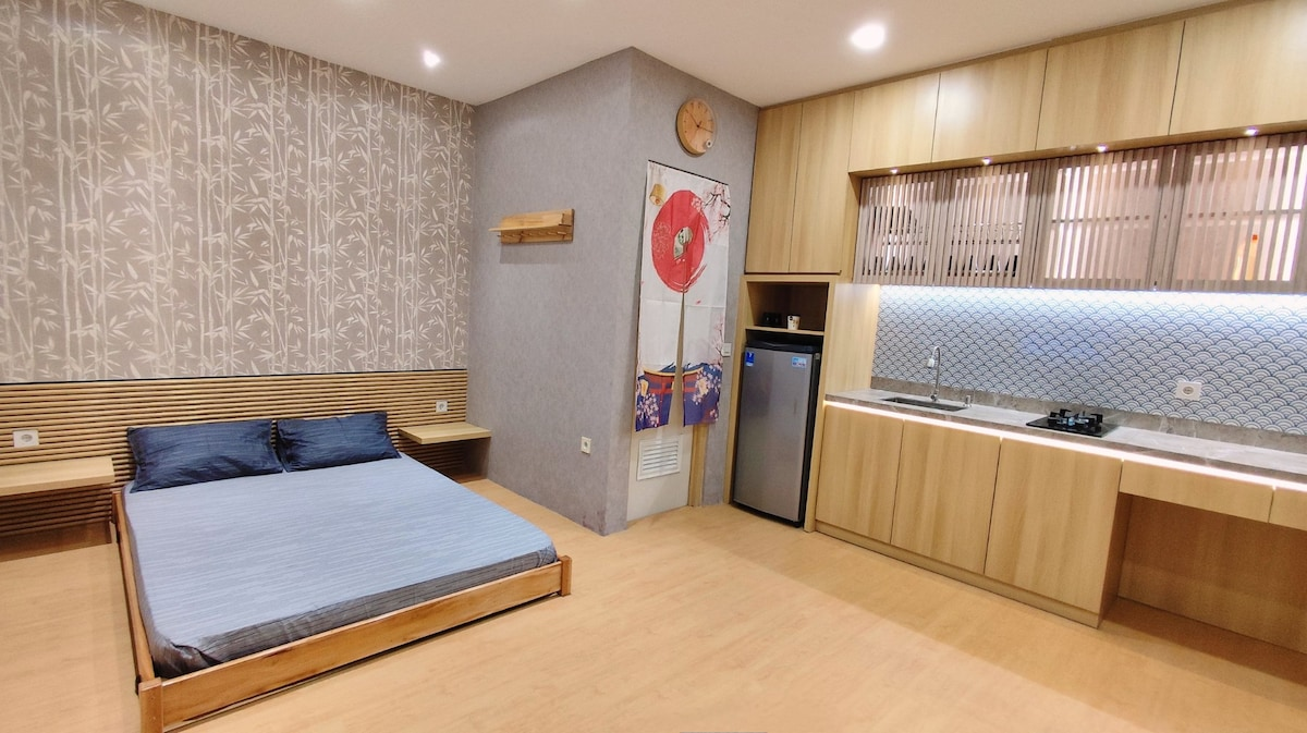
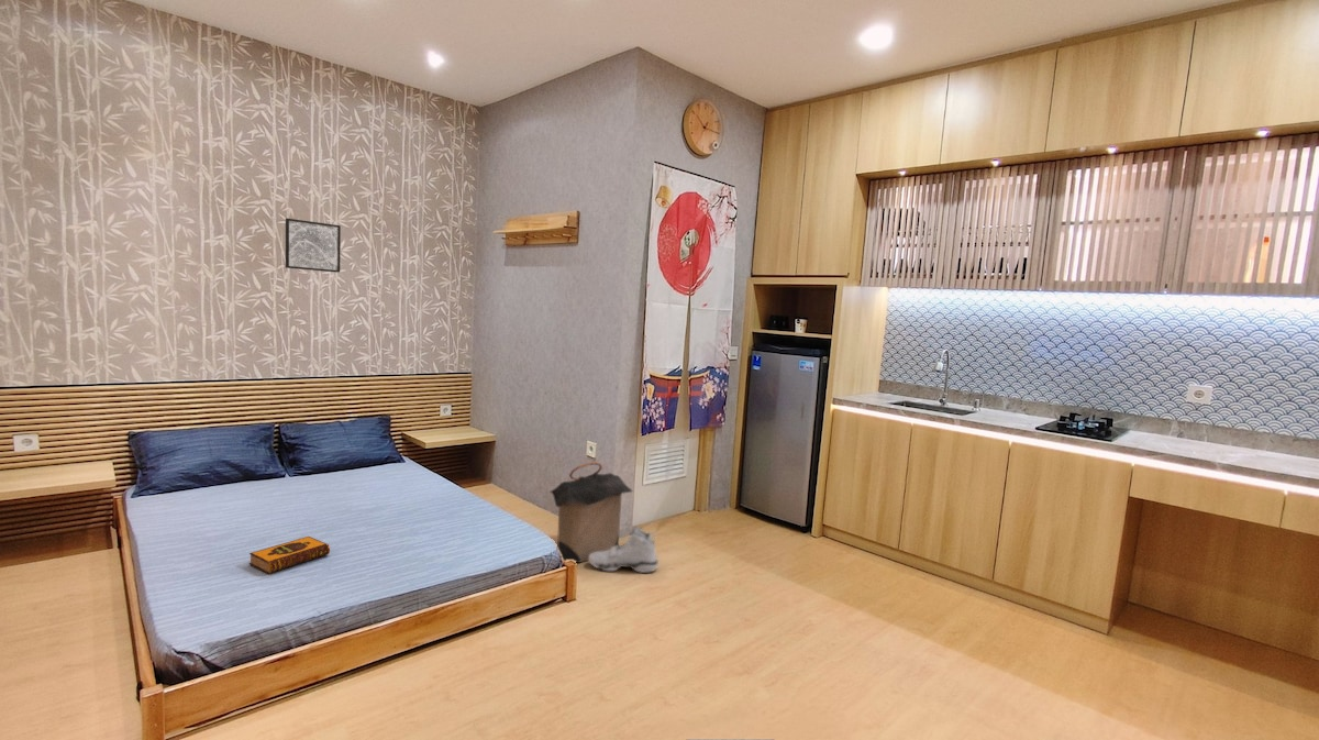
+ sneaker [588,526,660,574]
+ wall art [285,218,342,274]
+ laundry hamper [550,461,634,564]
+ hardback book [248,535,331,574]
